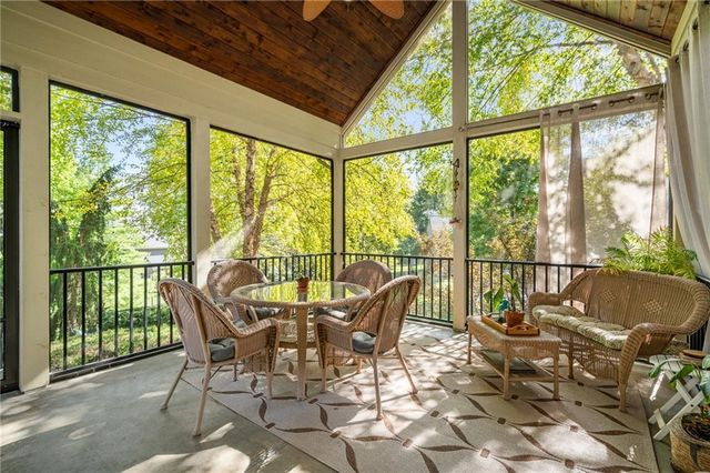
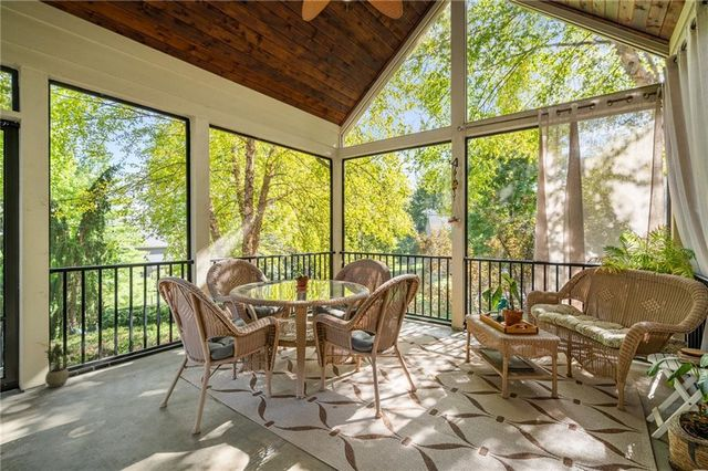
+ potted plant [43,342,81,389]
